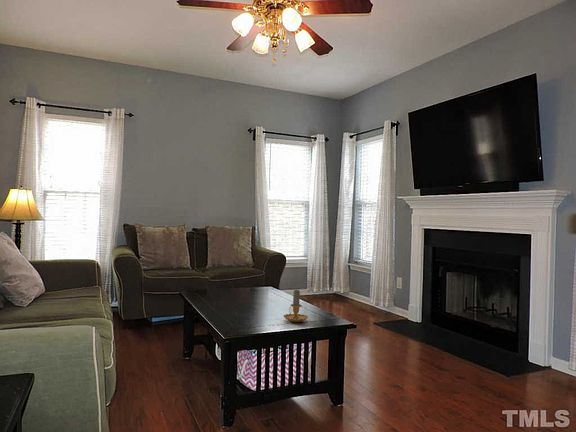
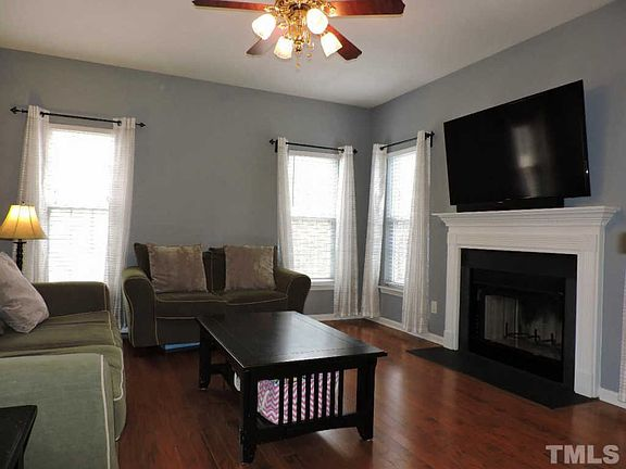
- candle [282,289,309,323]
